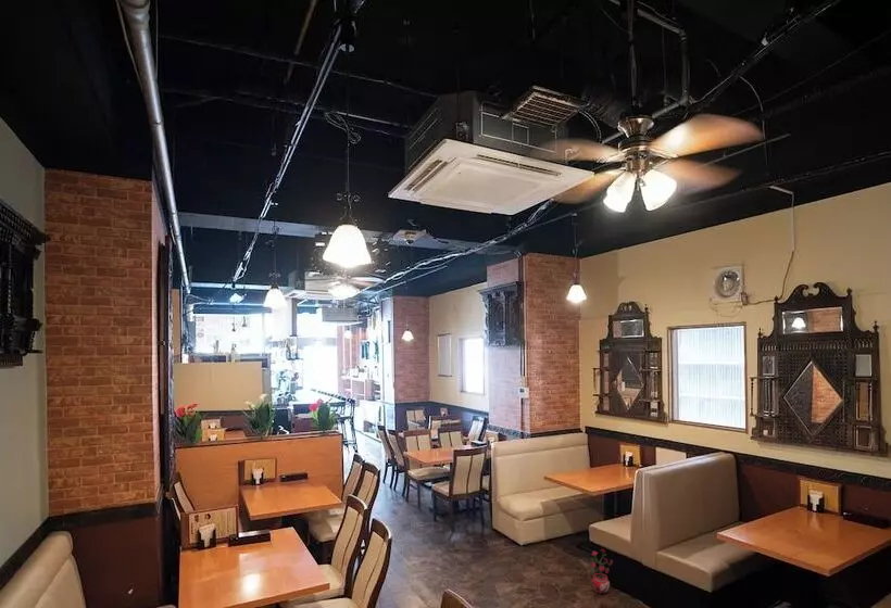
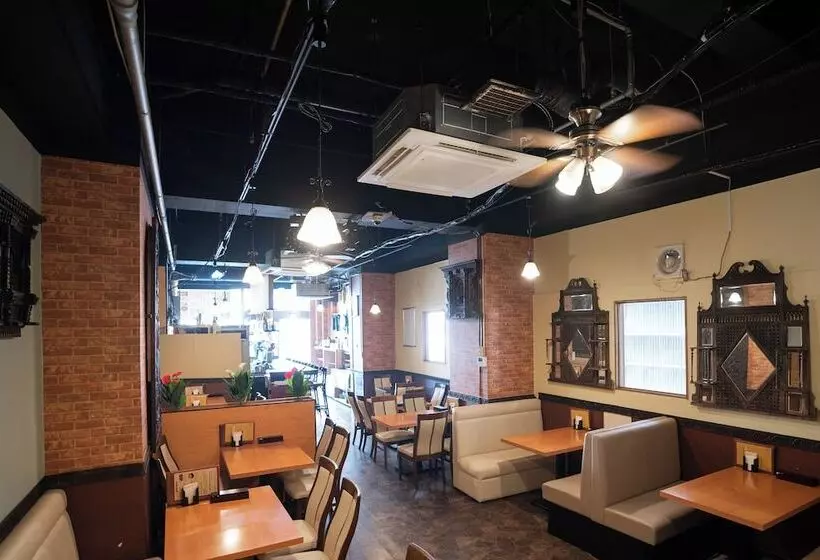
- potted plant [589,547,615,595]
